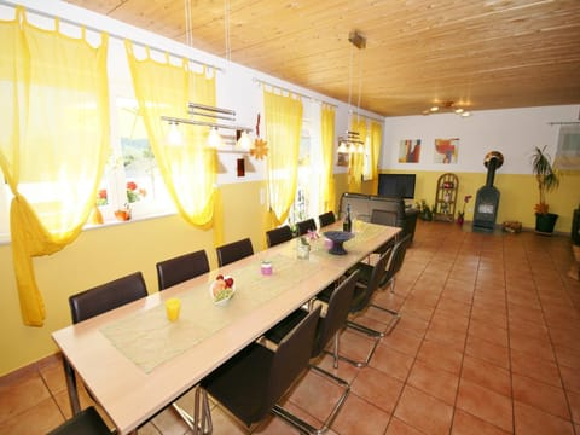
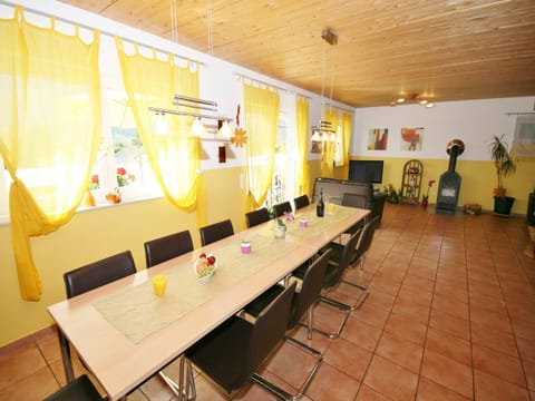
- decorative bowl [320,230,356,256]
